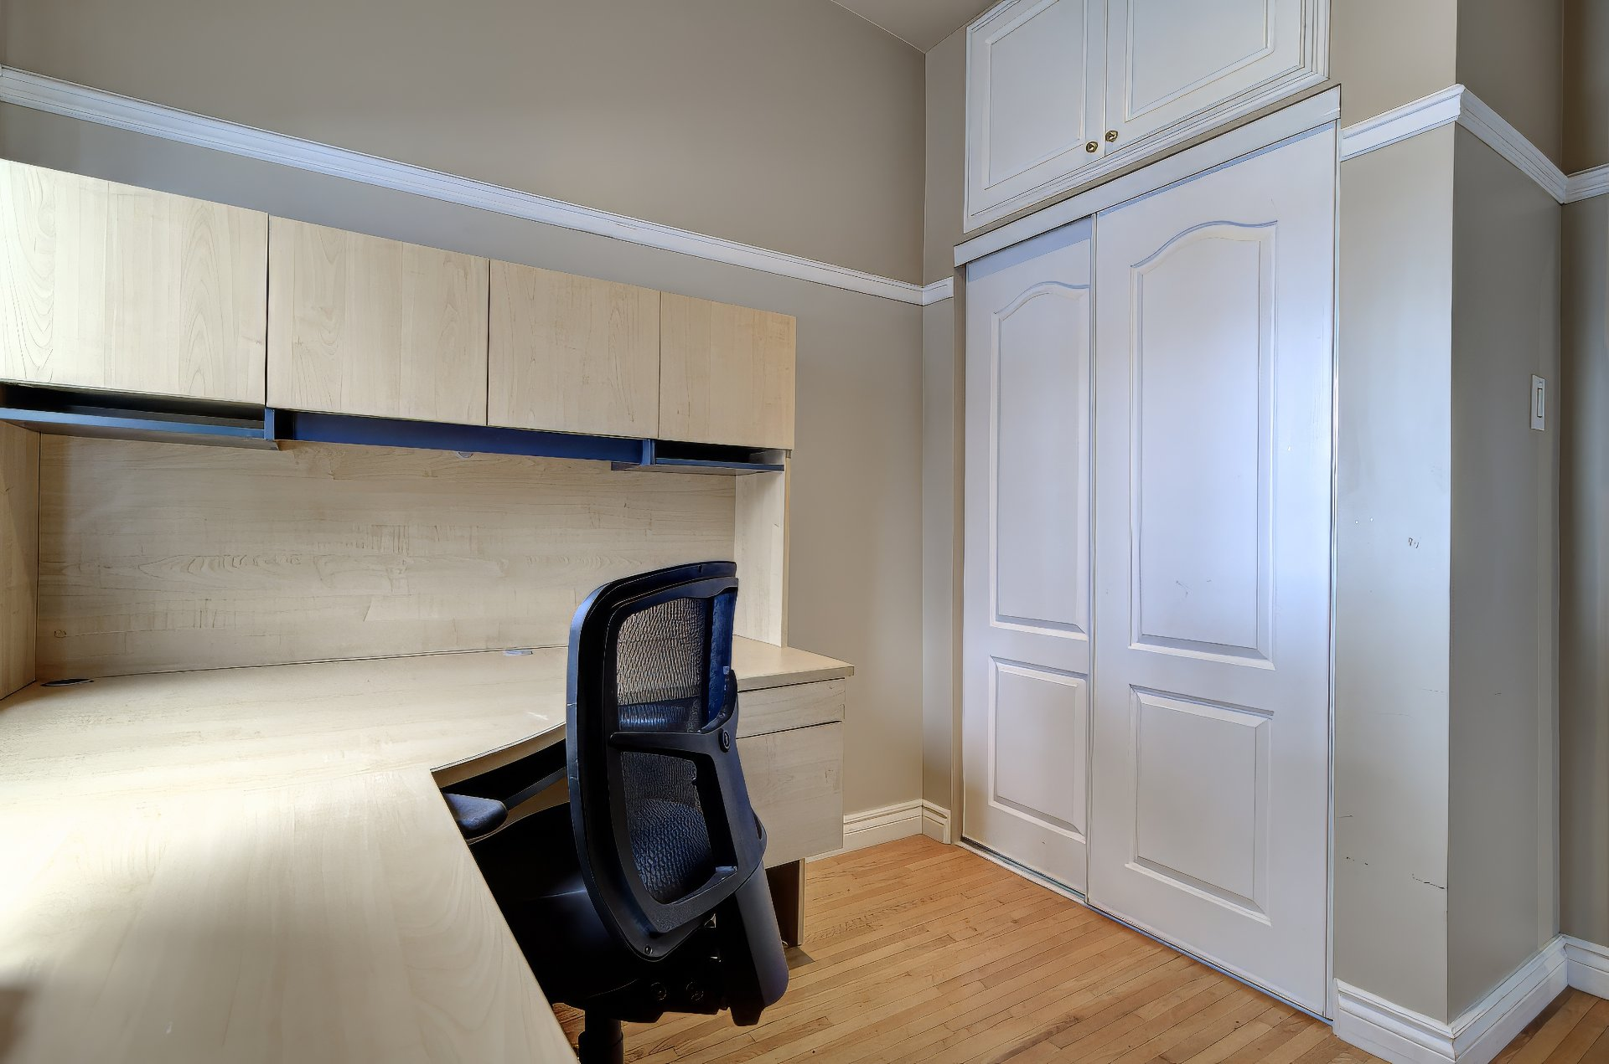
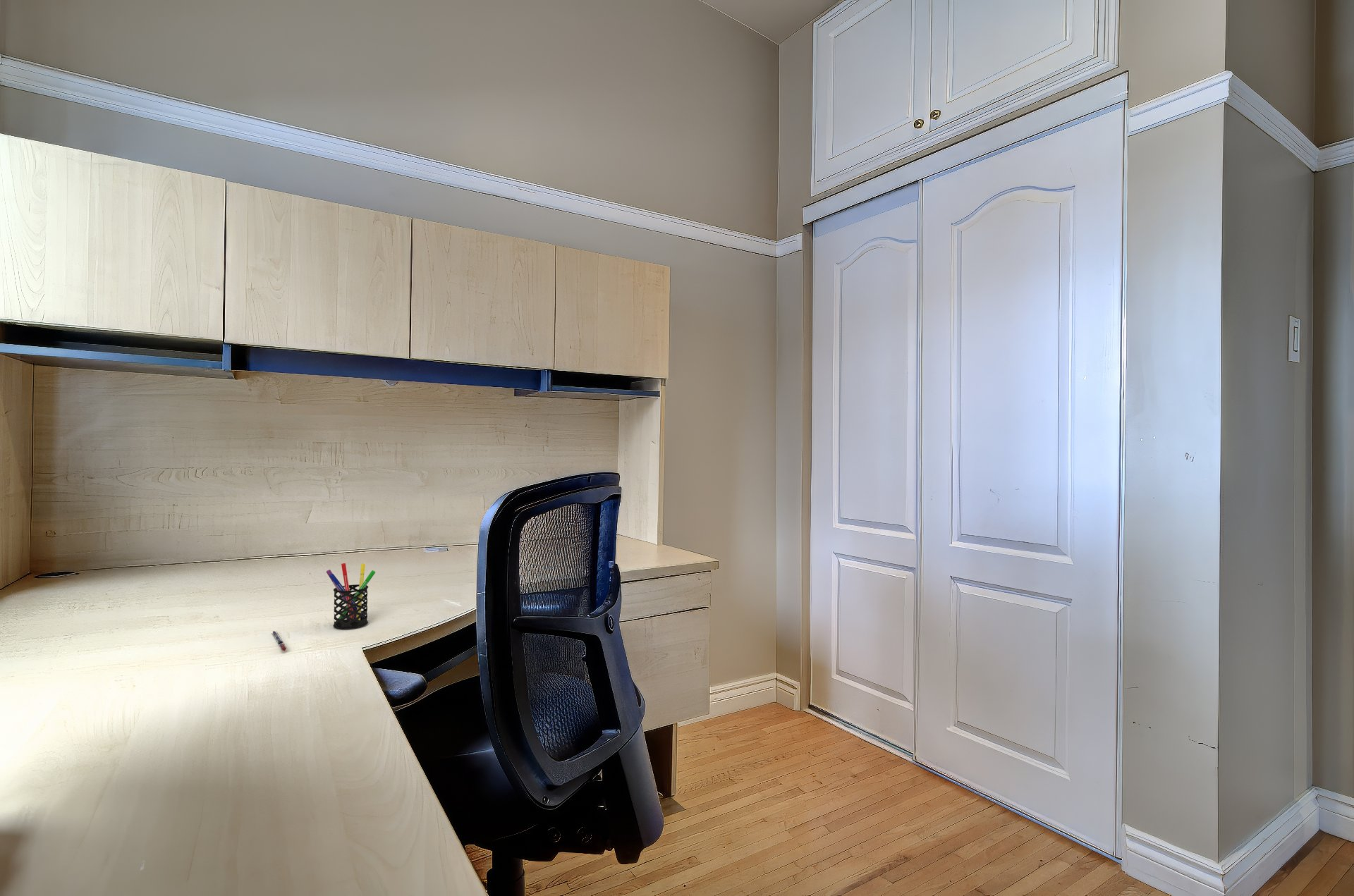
+ pen holder [326,563,376,630]
+ pen [271,630,288,651]
